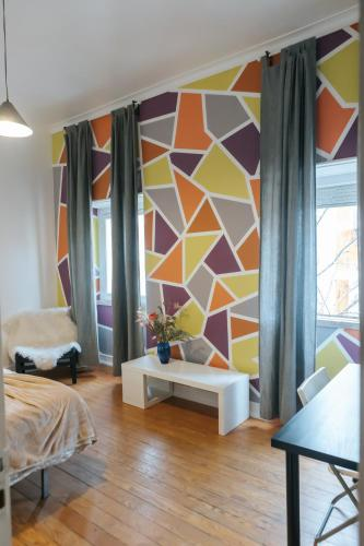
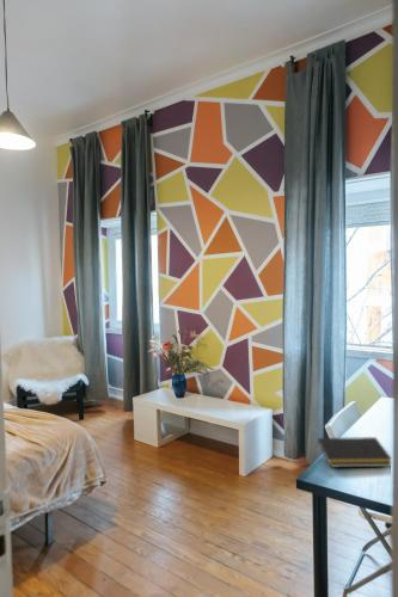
+ notepad [316,436,392,468]
